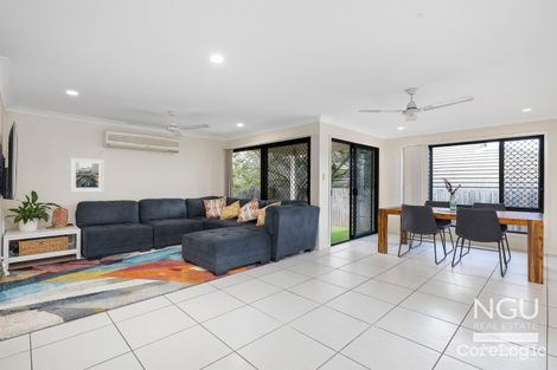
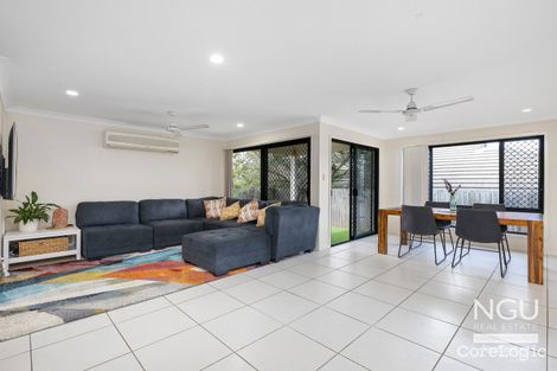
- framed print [69,156,105,194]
